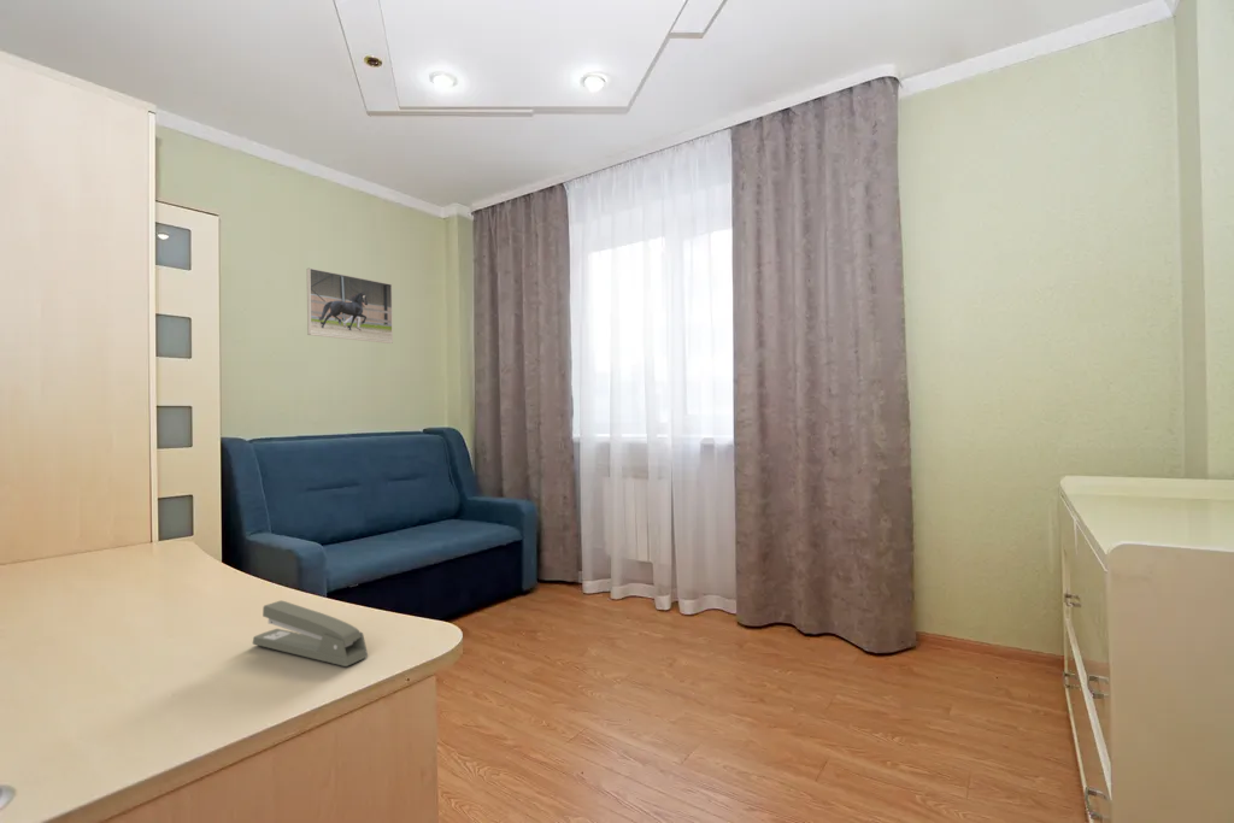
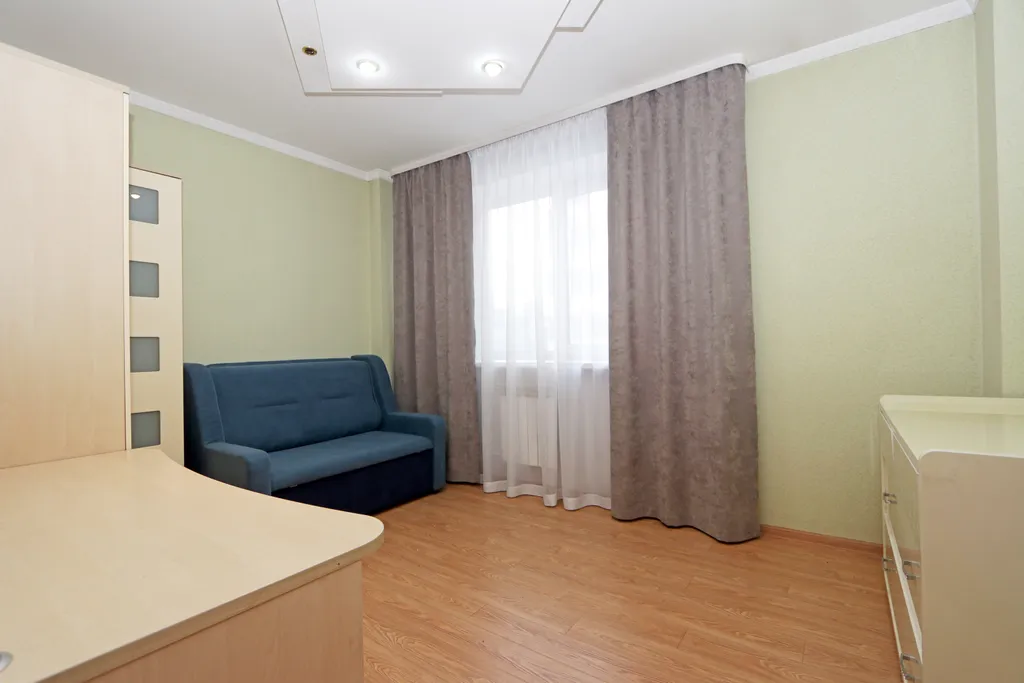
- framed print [306,268,394,345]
- stapler [252,600,369,668]
